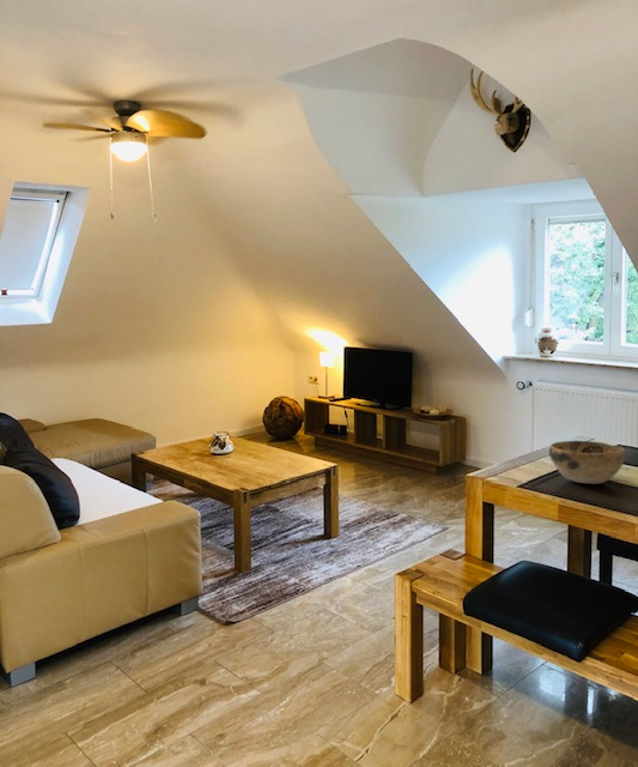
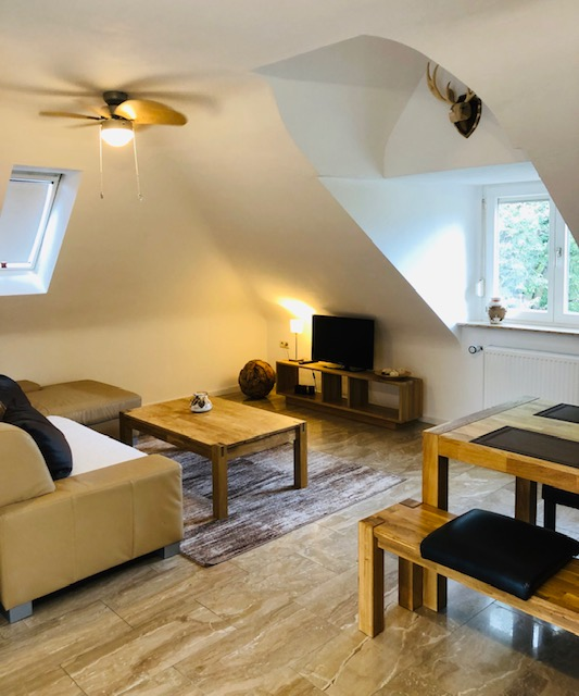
- decorative bowl [548,440,626,485]
